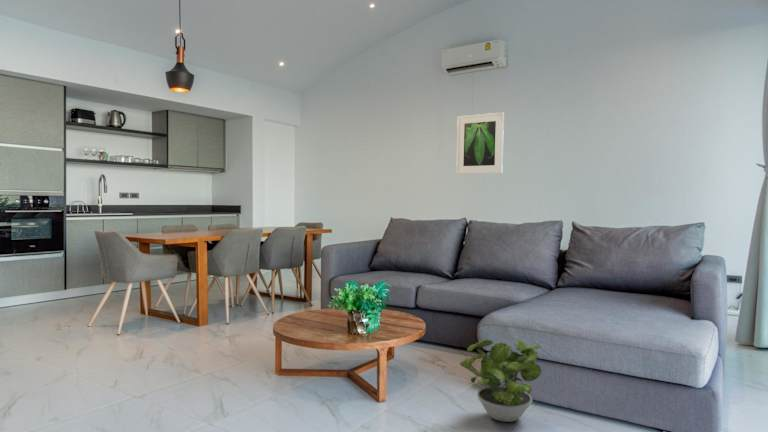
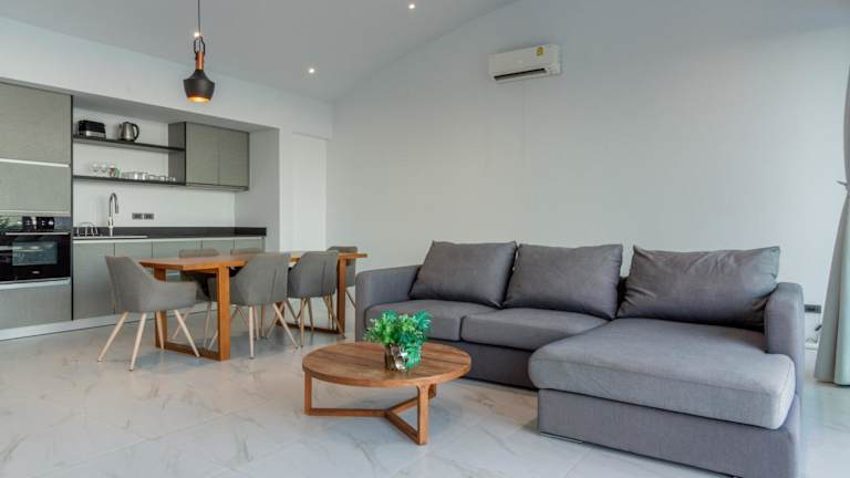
- potted plant [459,338,543,423]
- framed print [455,111,505,175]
